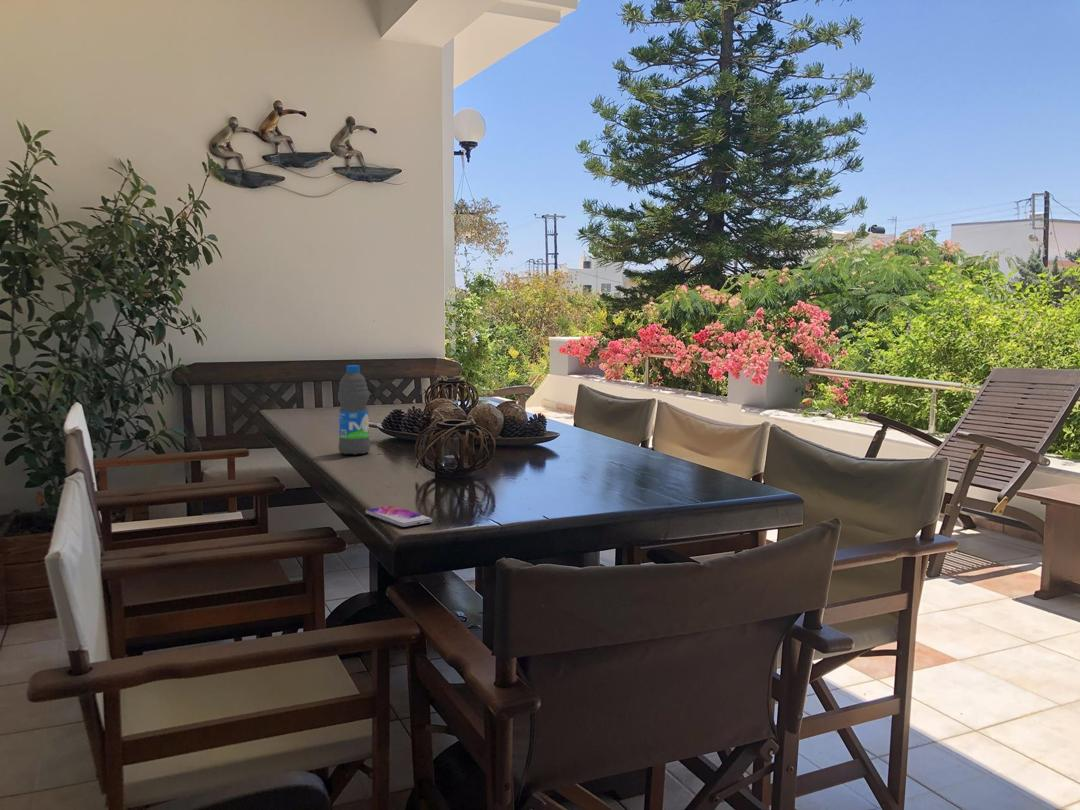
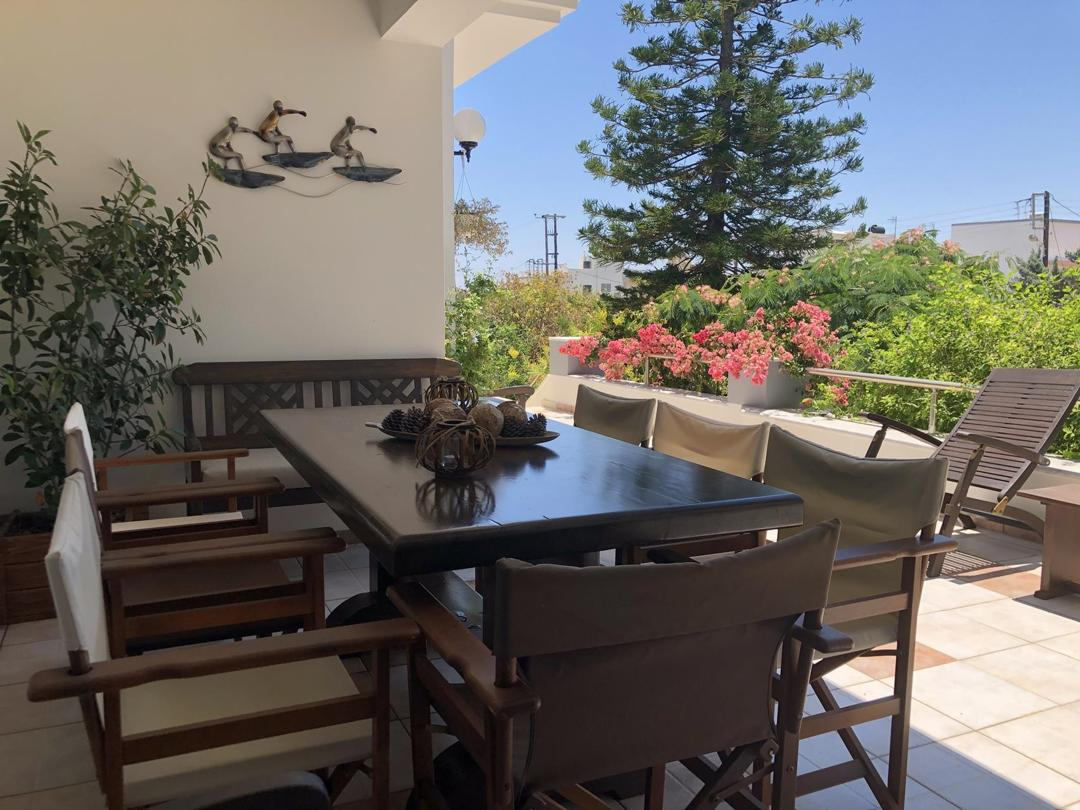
- water bottle [337,364,371,456]
- smartphone [365,505,433,528]
